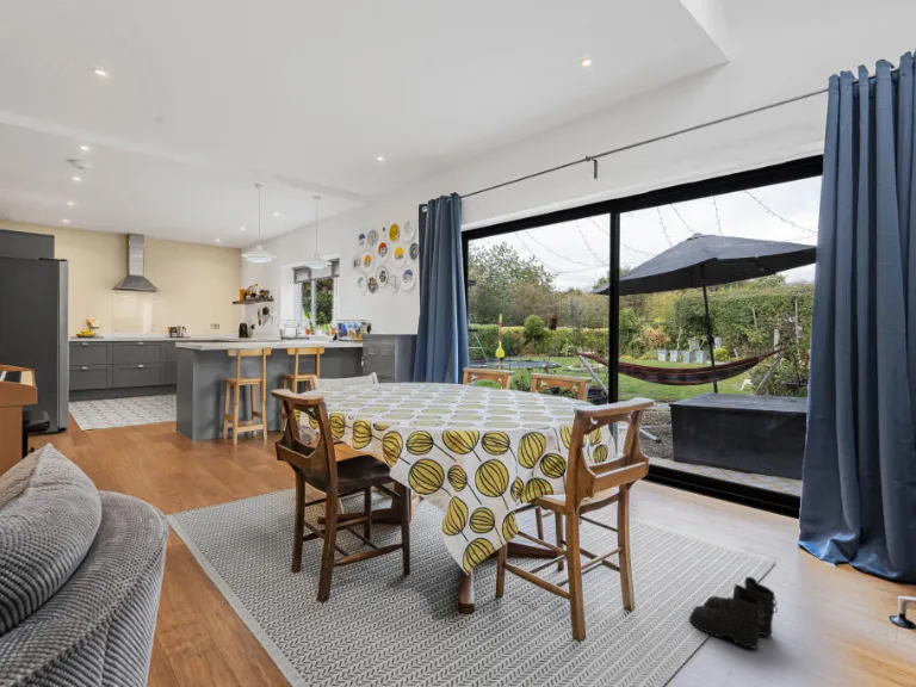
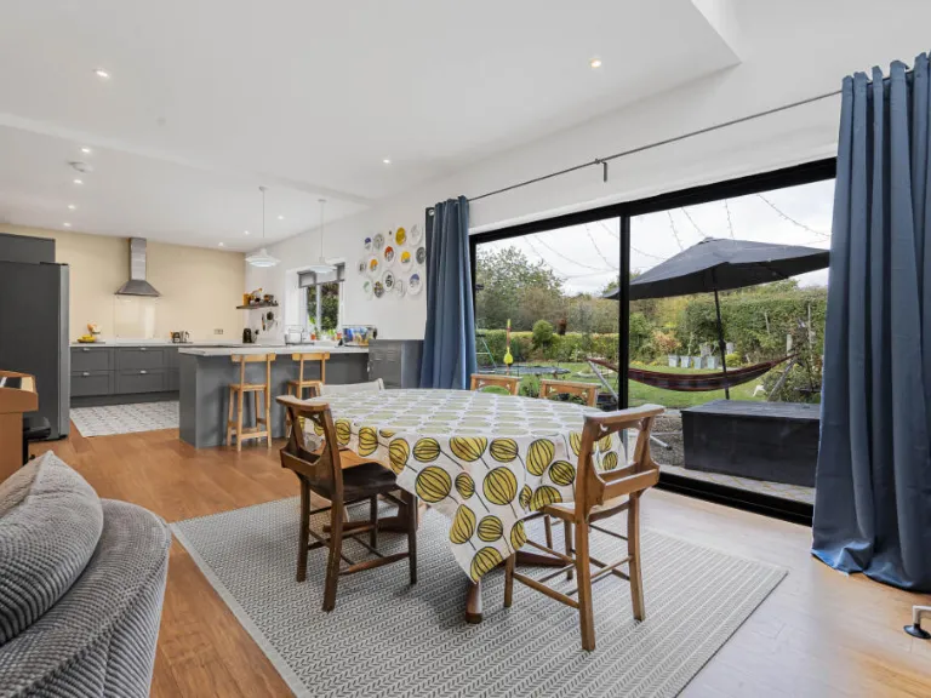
- boots [688,576,779,649]
